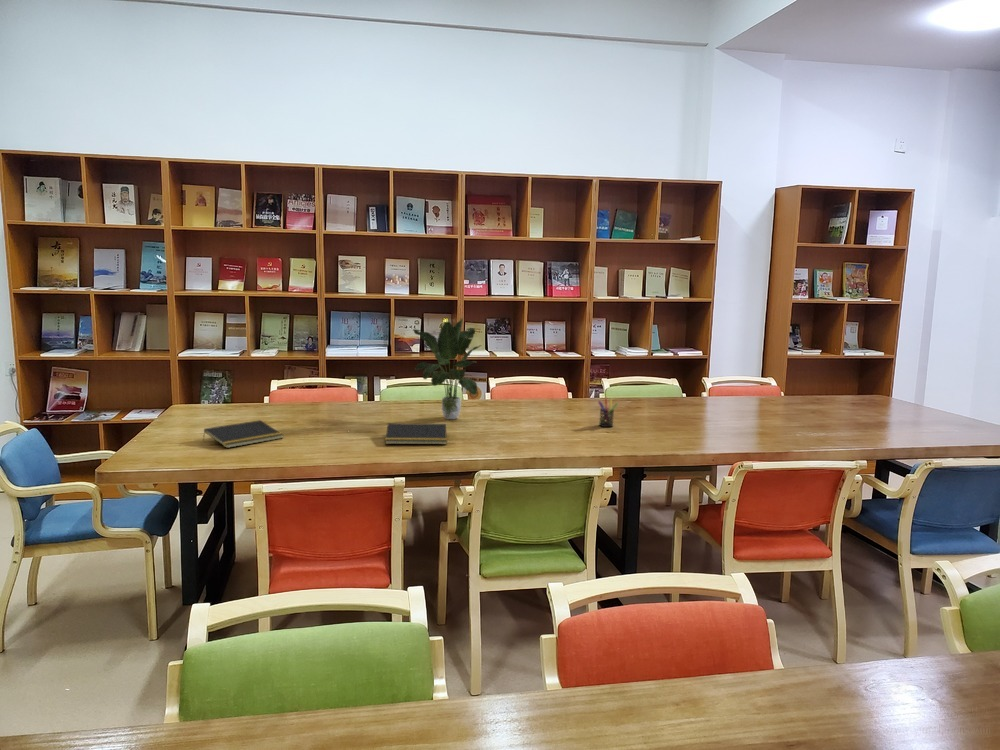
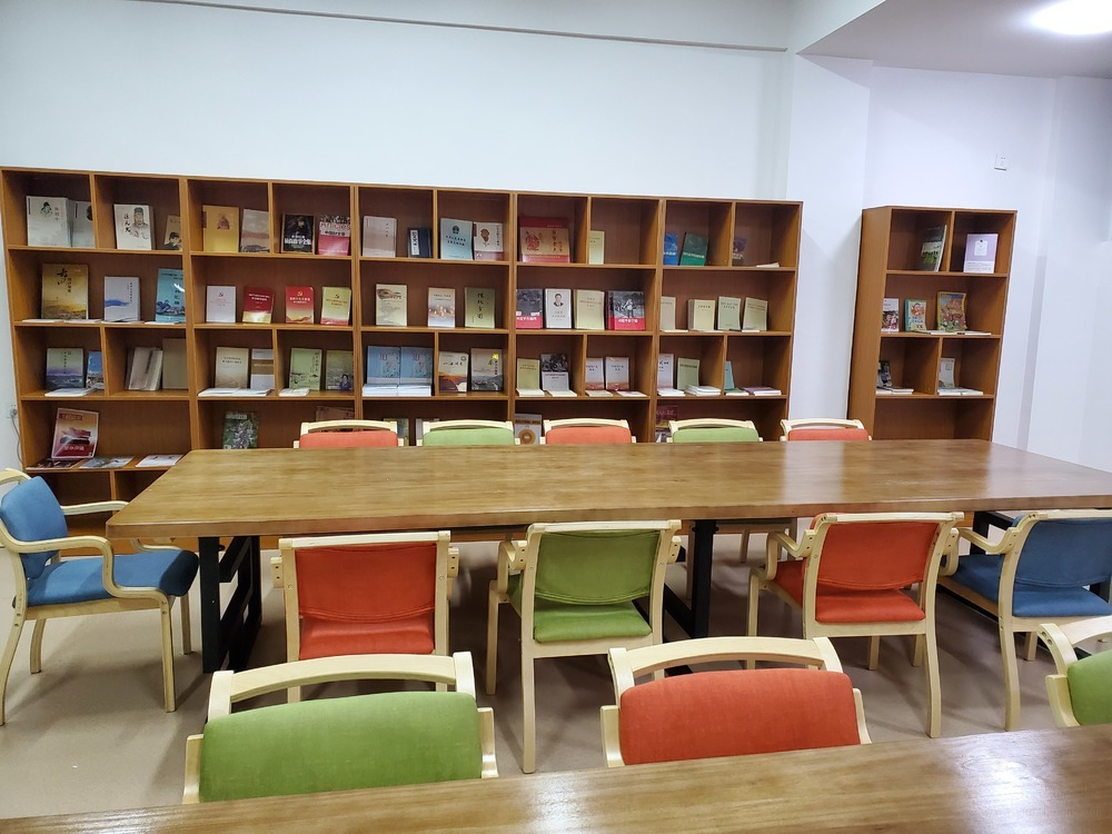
- potted plant [412,317,483,420]
- notepad [384,422,448,445]
- notepad [202,419,284,449]
- pen holder [597,397,619,428]
